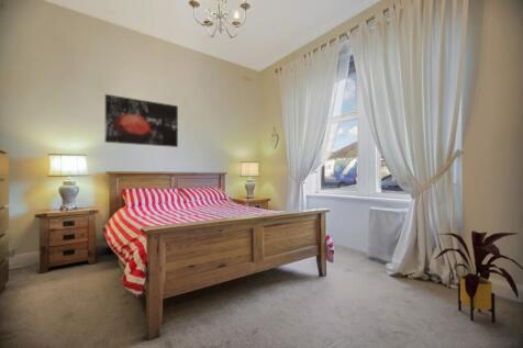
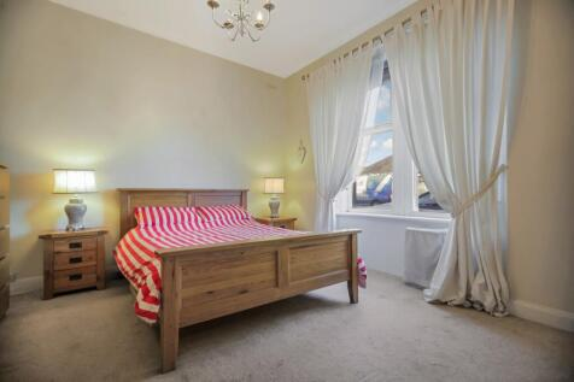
- wall art [104,93,179,148]
- house plant [433,229,523,324]
